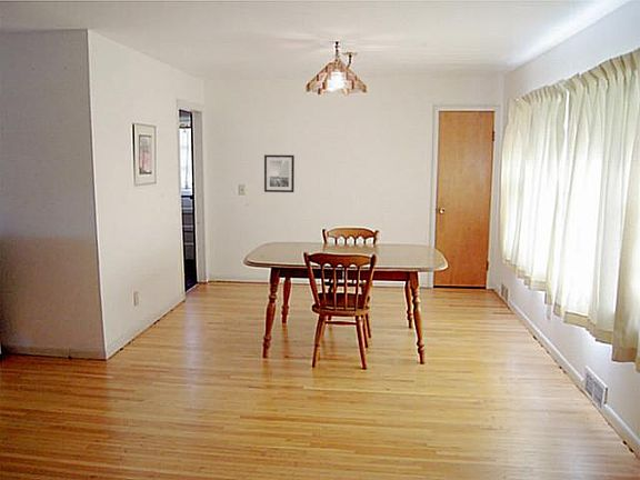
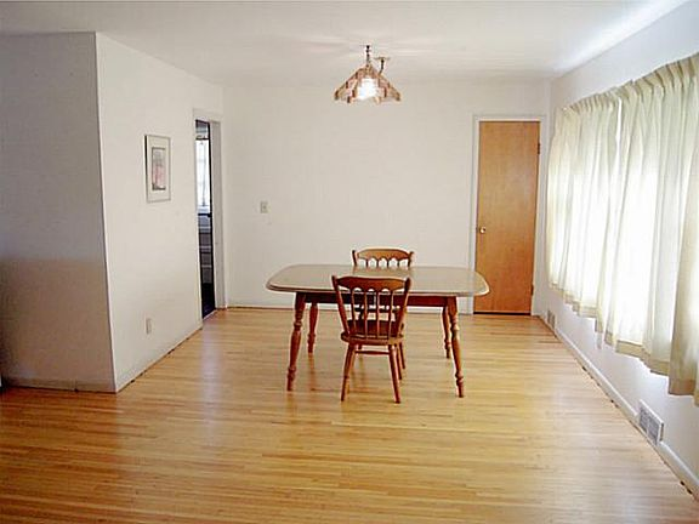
- wall art [263,153,296,193]
